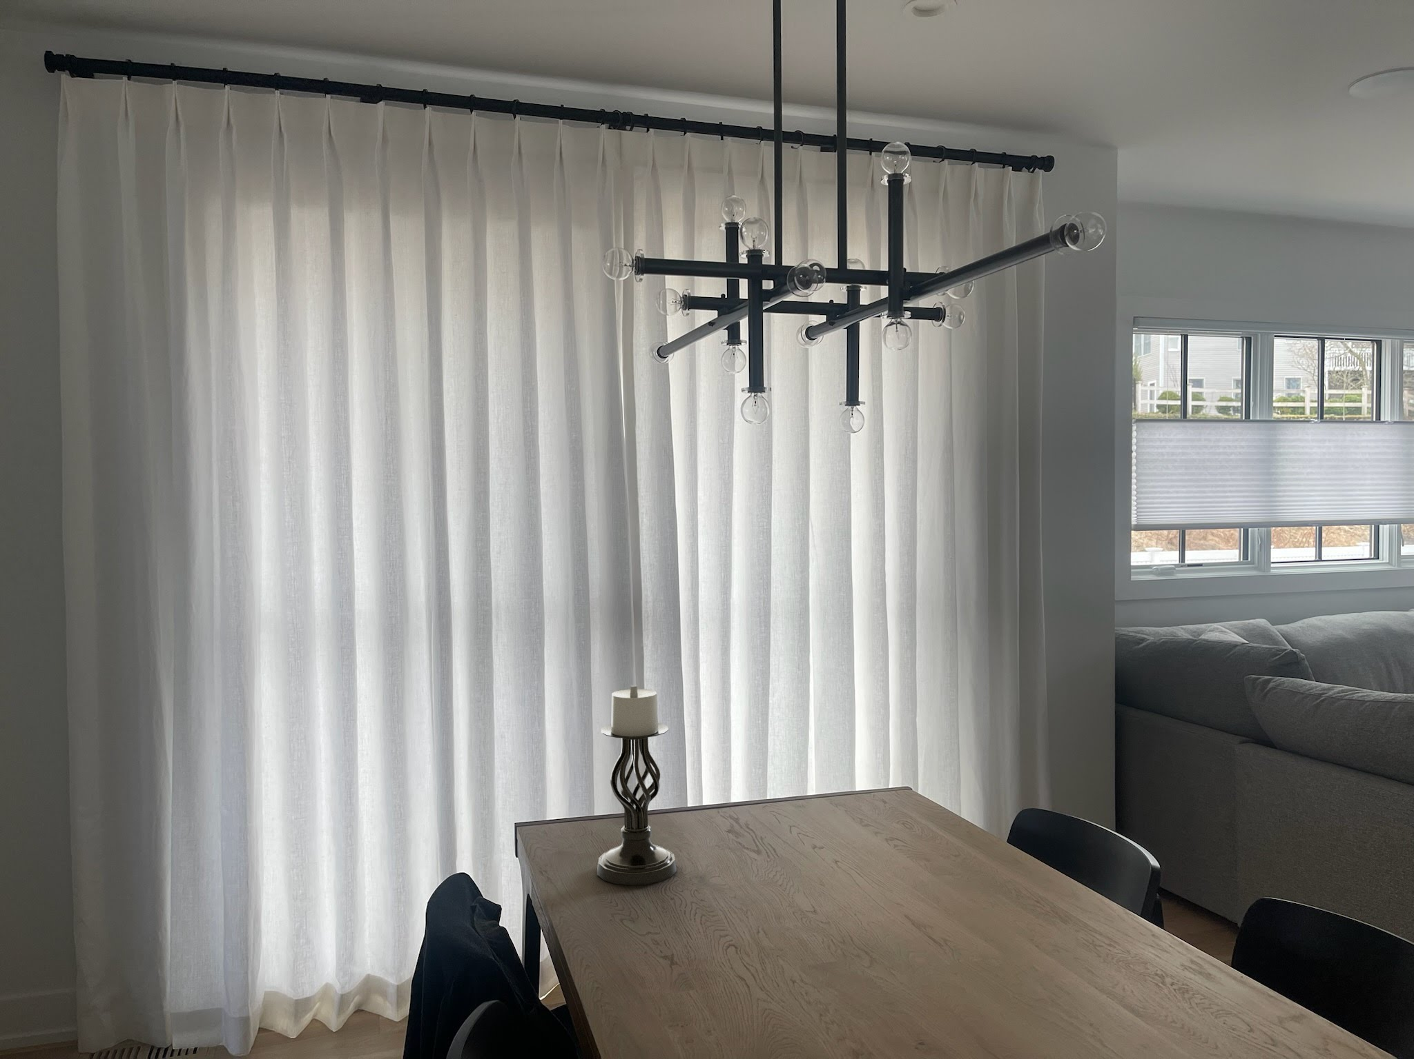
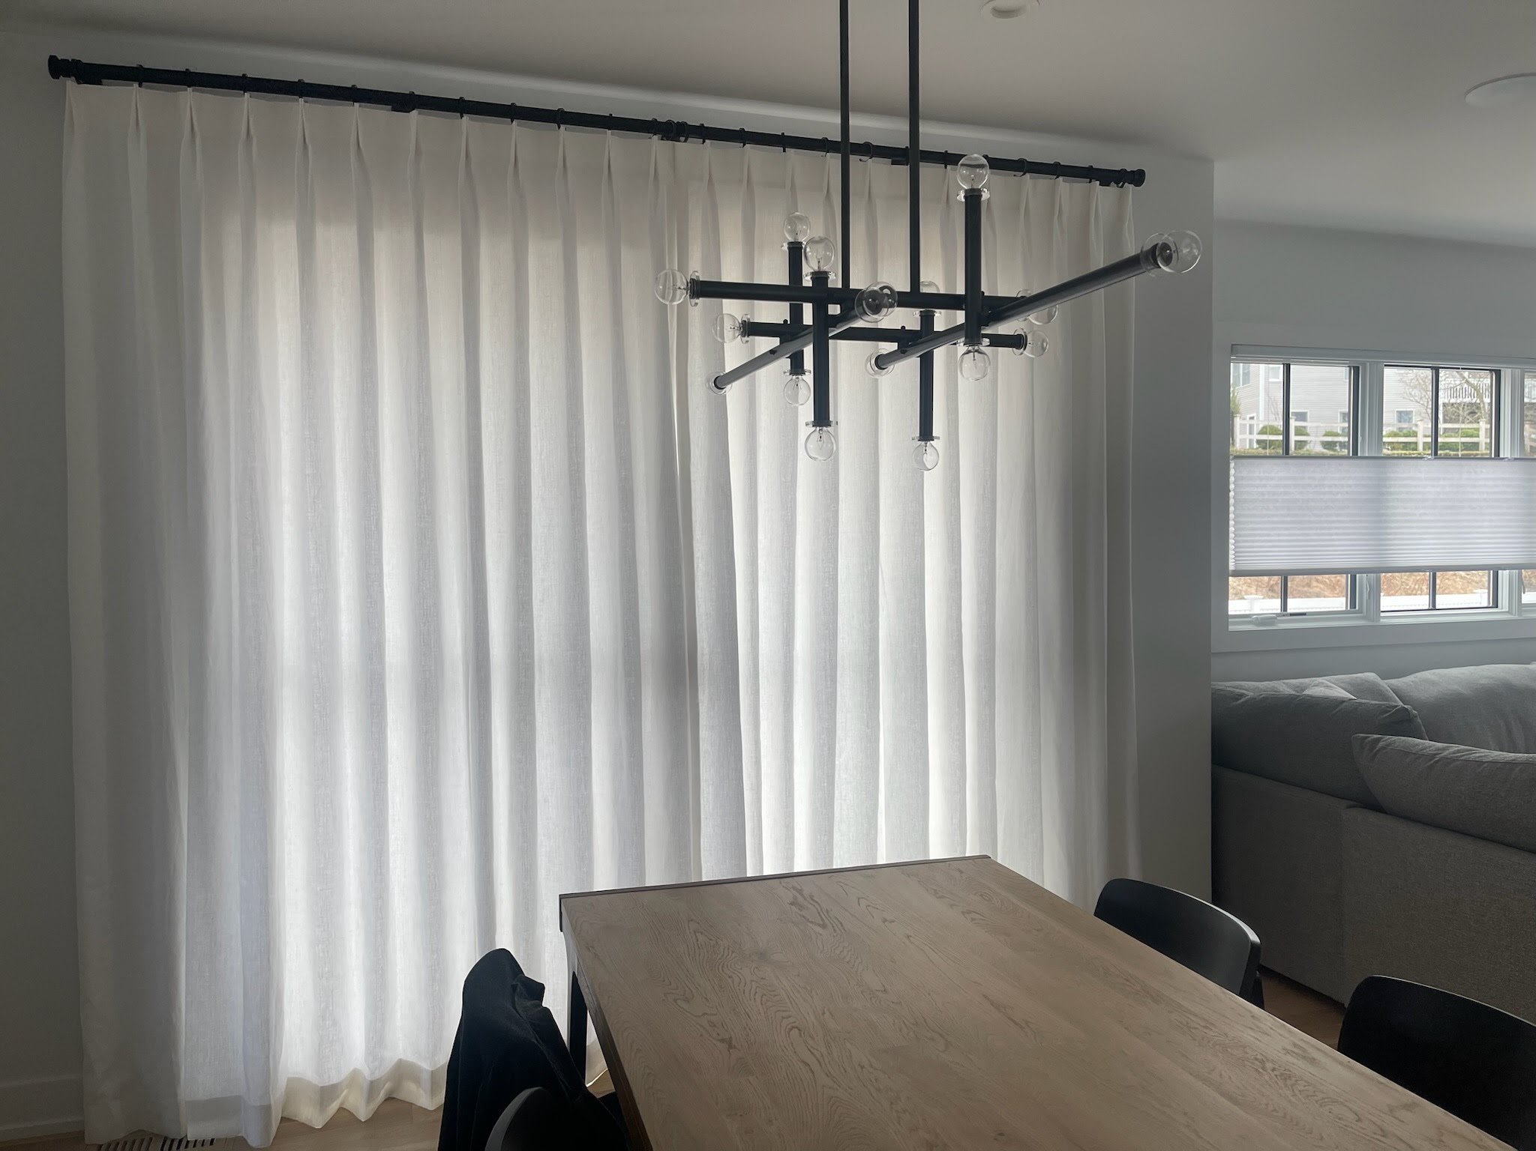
- candle holder [597,684,677,885]
